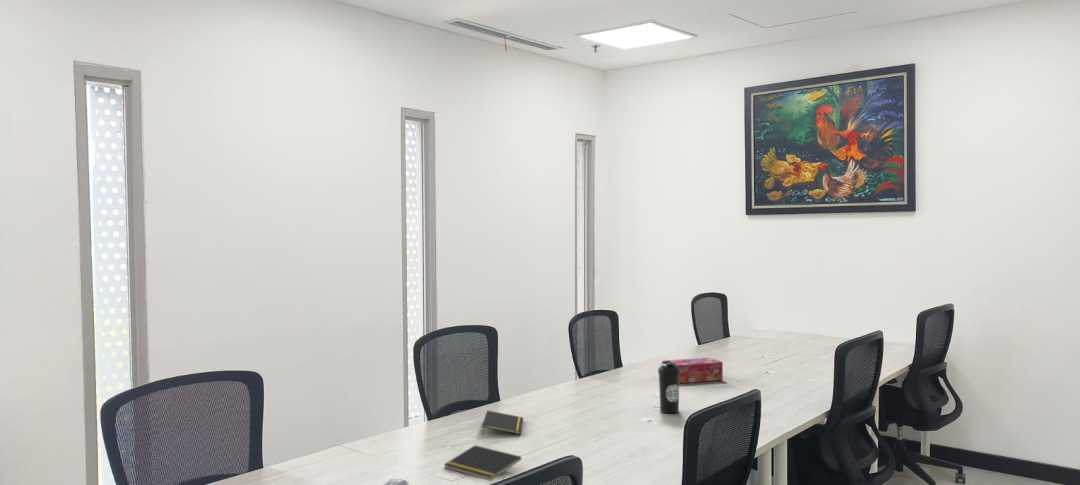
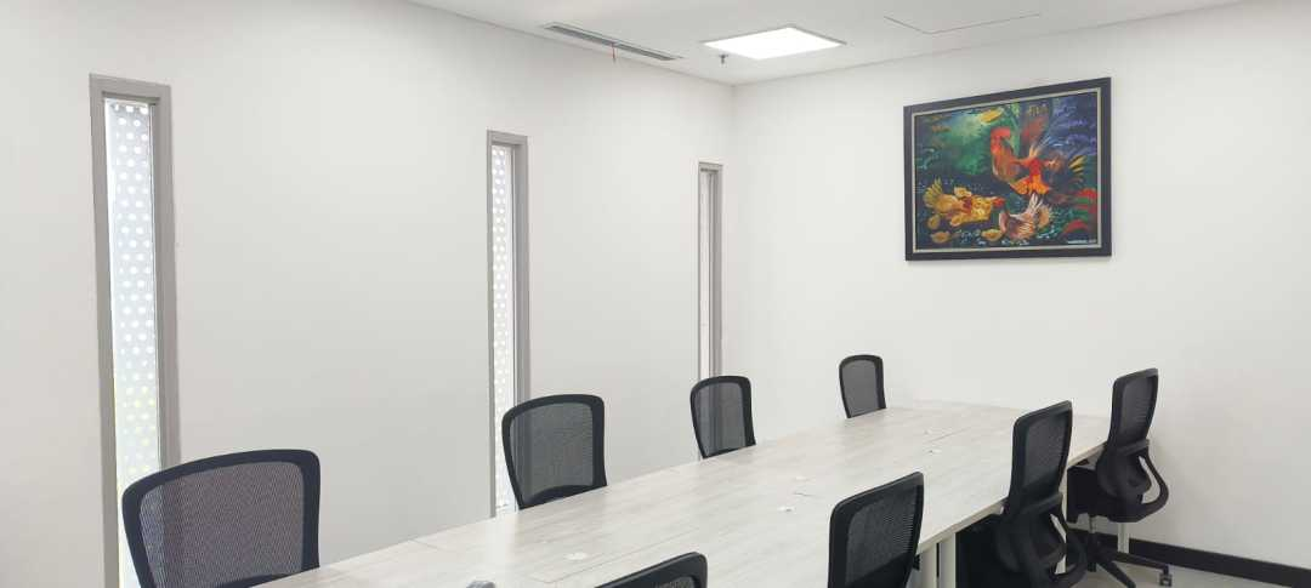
- tissue box [664,357,724,384]
- water bottle [657,360,680,414]
- notepad [481,409,524,435]
- notepad [443,444,522,482]
